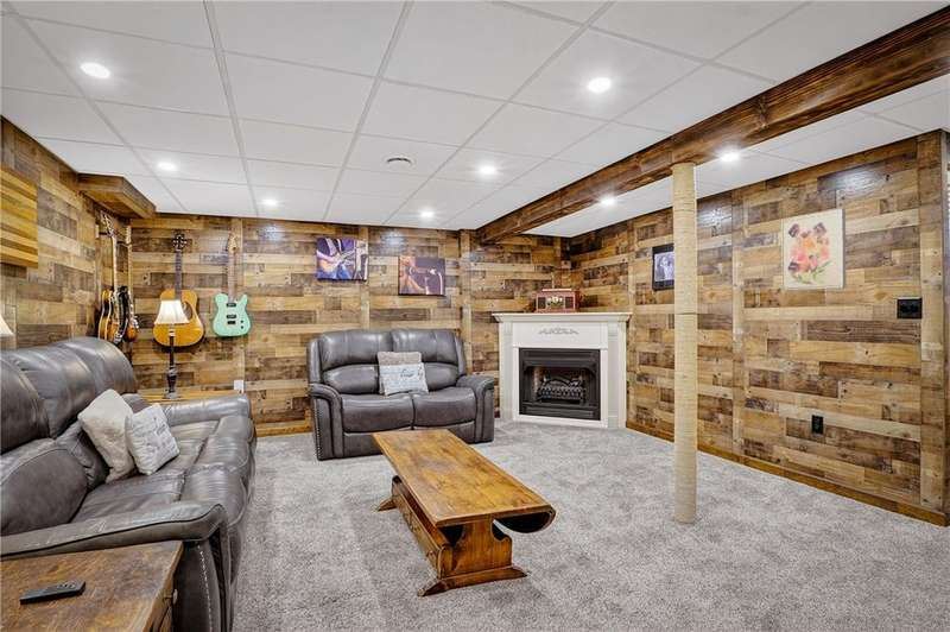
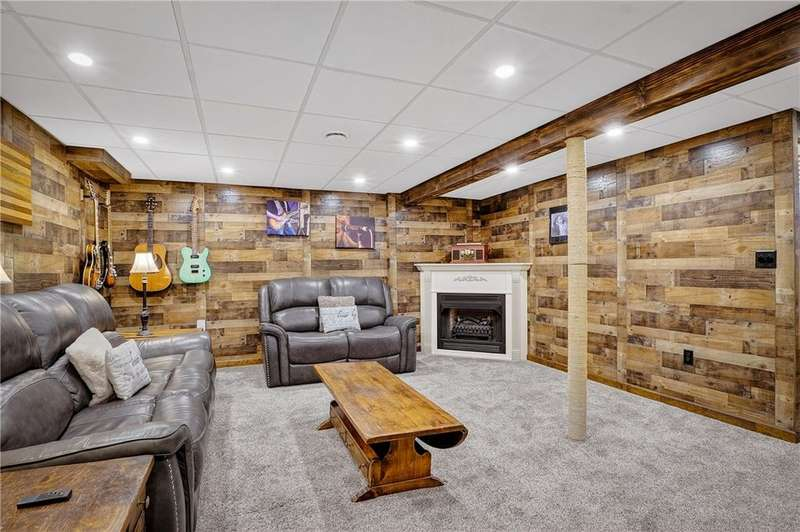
- wall art [780,208,848,292]
